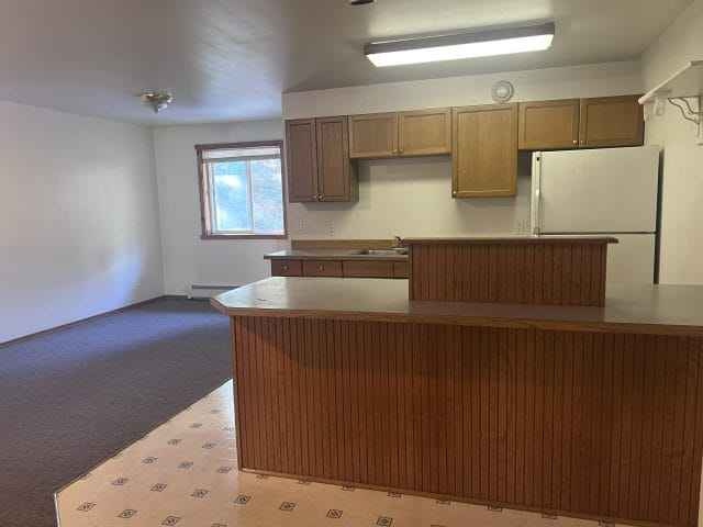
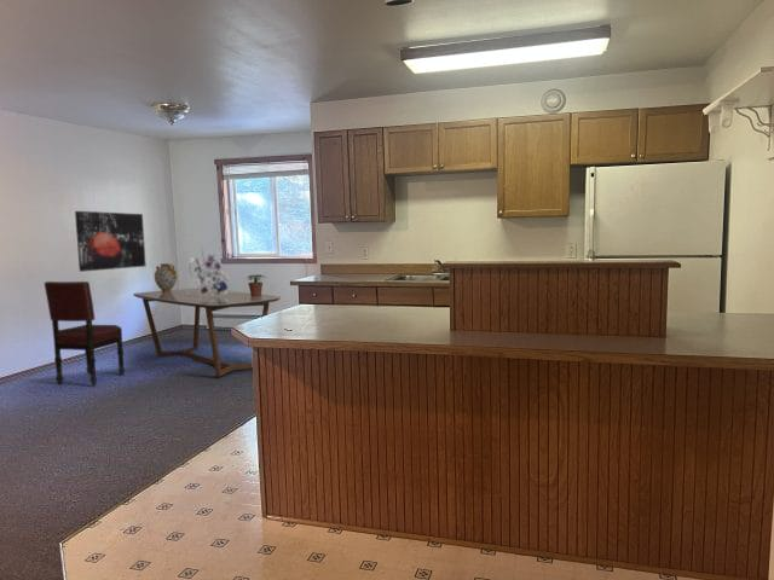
+ potted plant [246,273,267,296]
+ bouquet [184,248,231,297]
+ ceramic jug [154,262,178,292]
+ dining table [132,288,282,377]
+ wall art [74,210,146,273]
+ dining chair [44,280,126,387]
